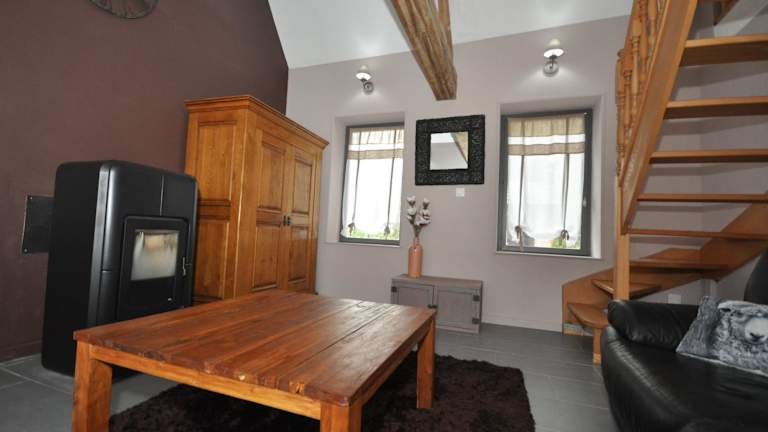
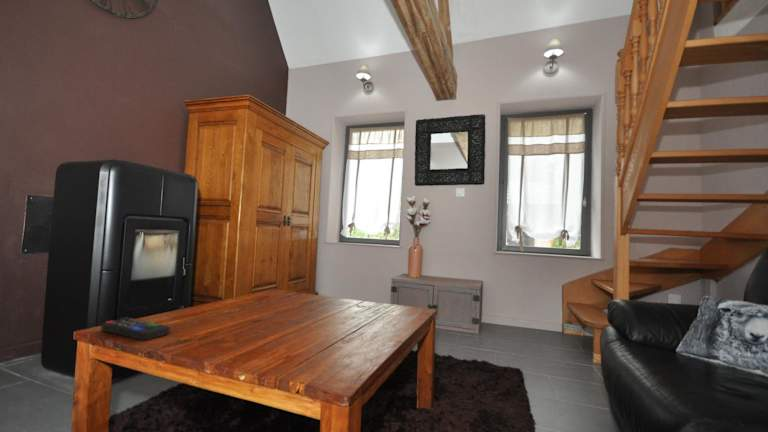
+ remote control [100,317,171,341]
